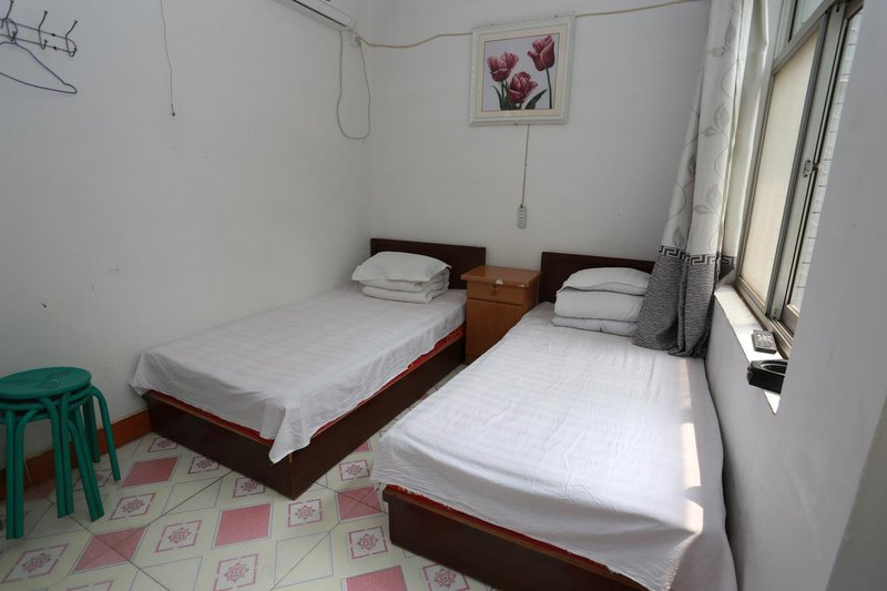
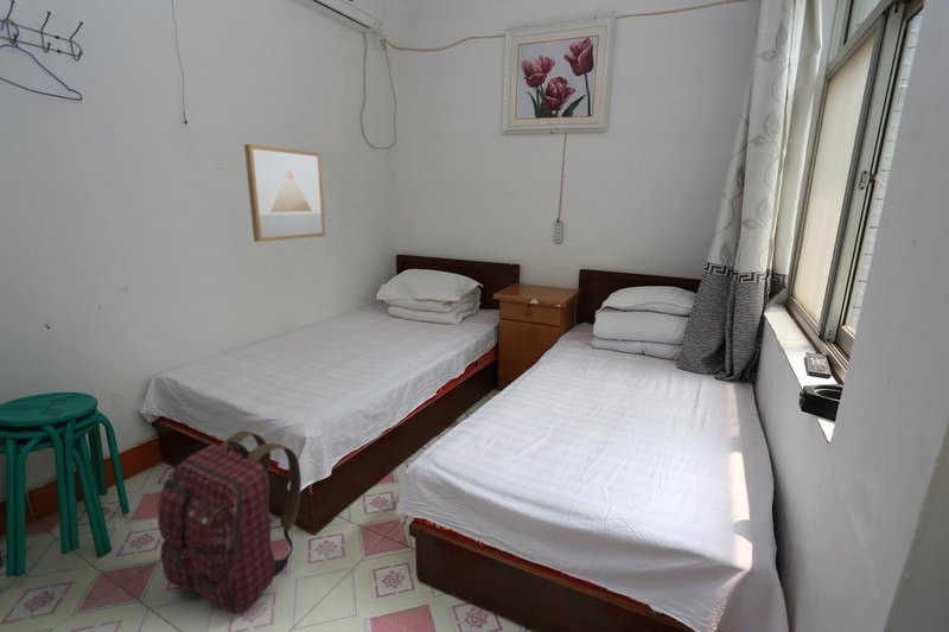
+ backpack [157,429,302,614]
+ wall art [243,143,326,243]
